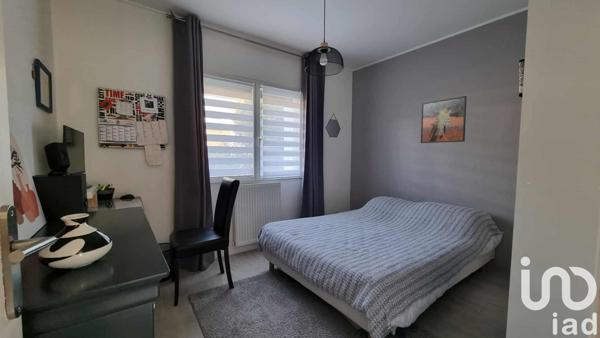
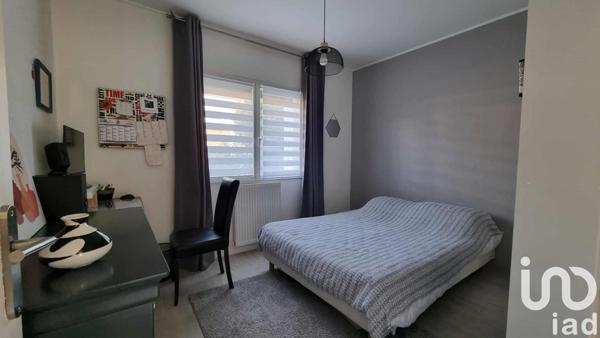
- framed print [420,95,468,144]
